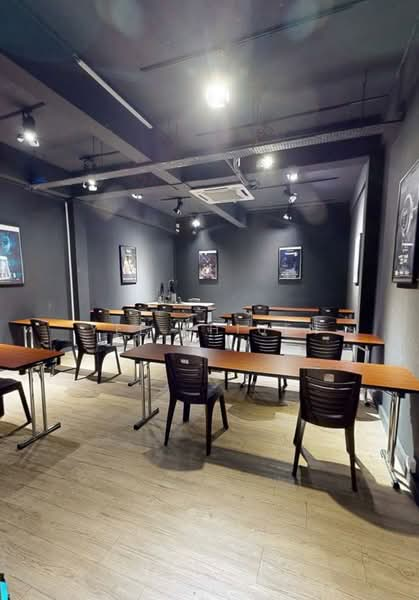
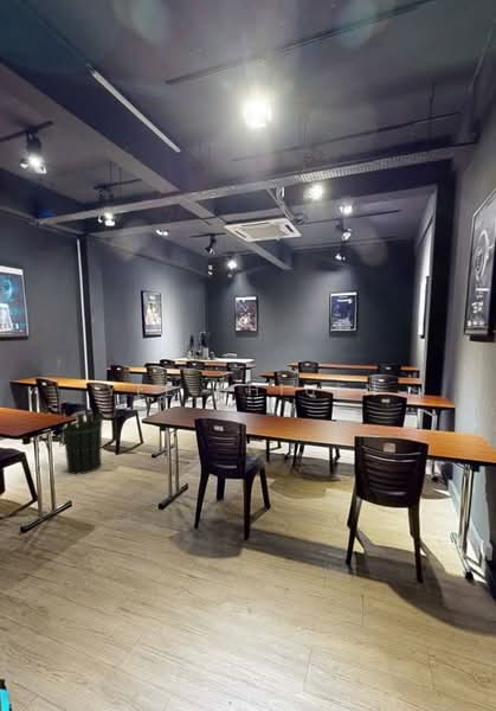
+ waste bin [60,412,105,475]
